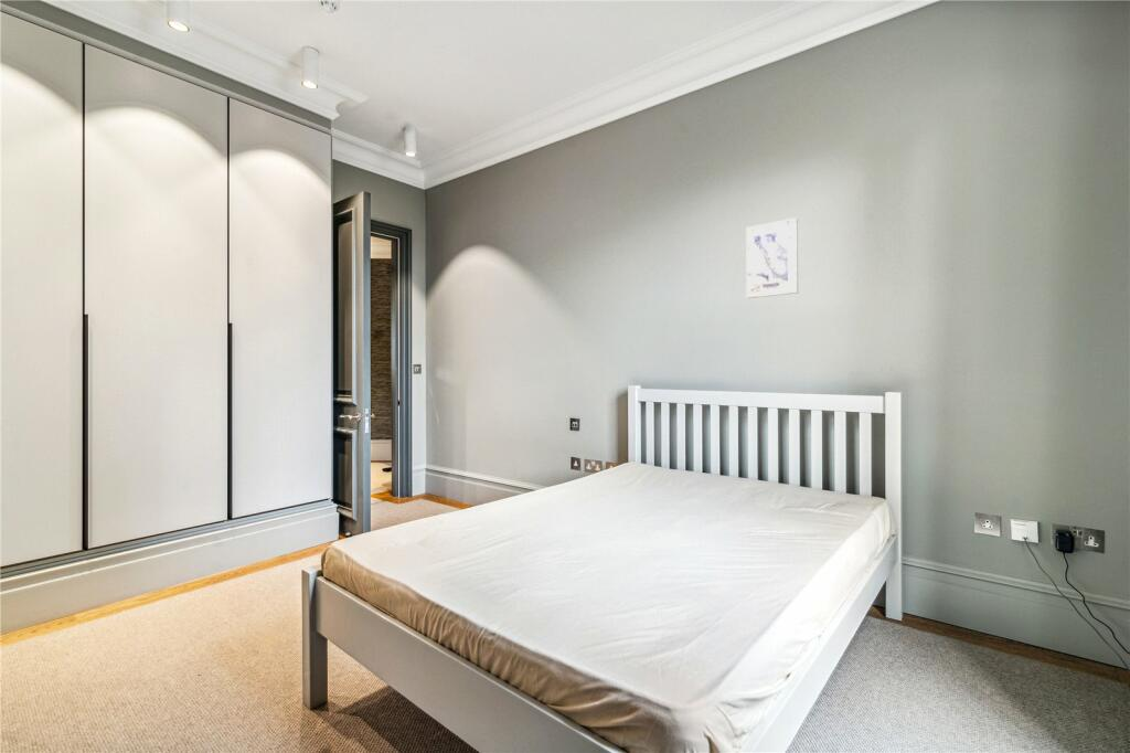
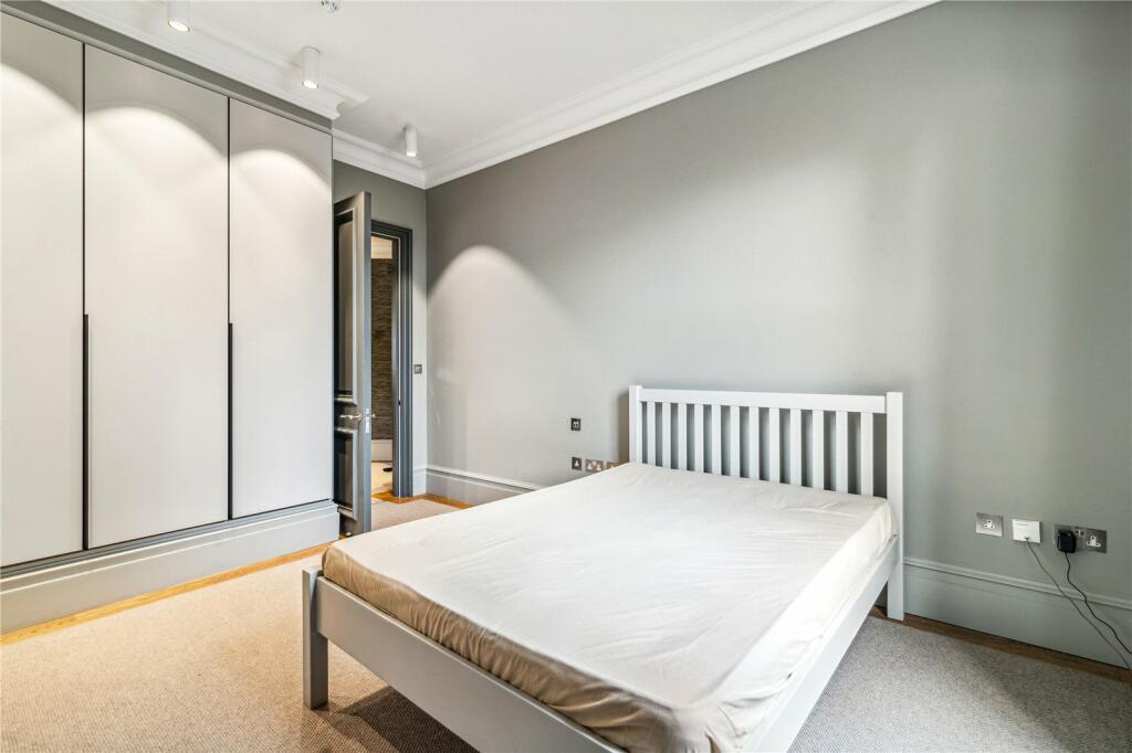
- wall art [745,216,799,299]
